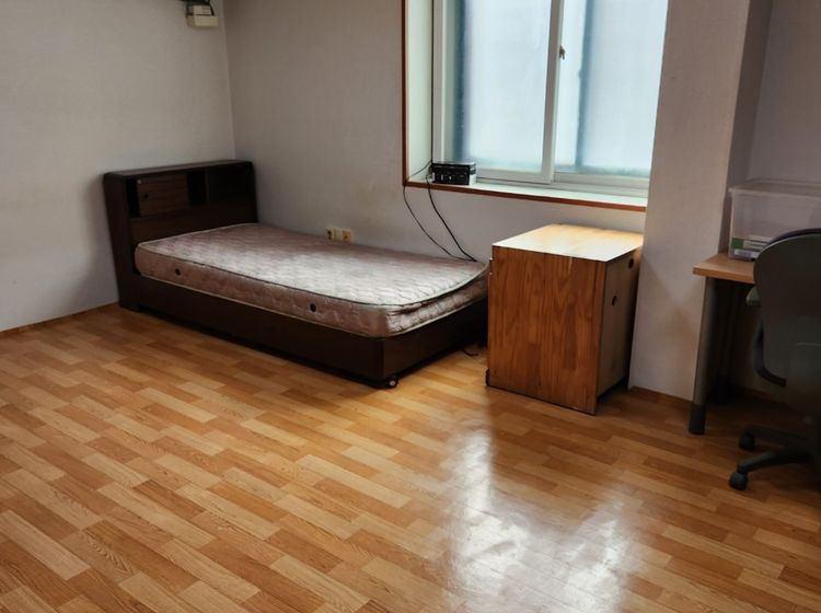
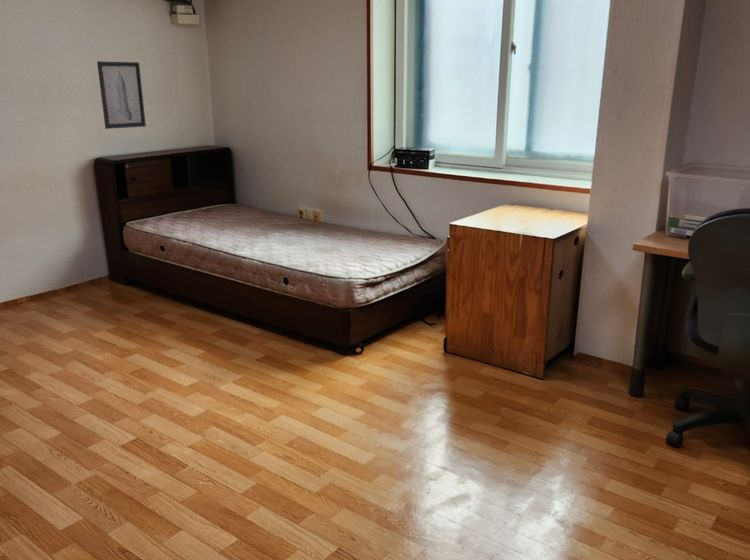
+ wall art [96,60,147,130]
